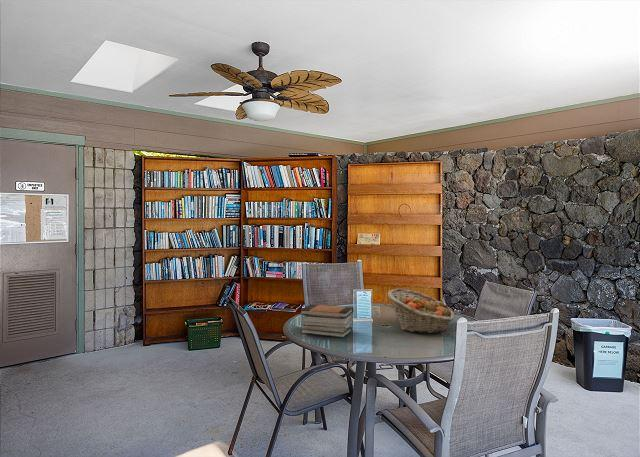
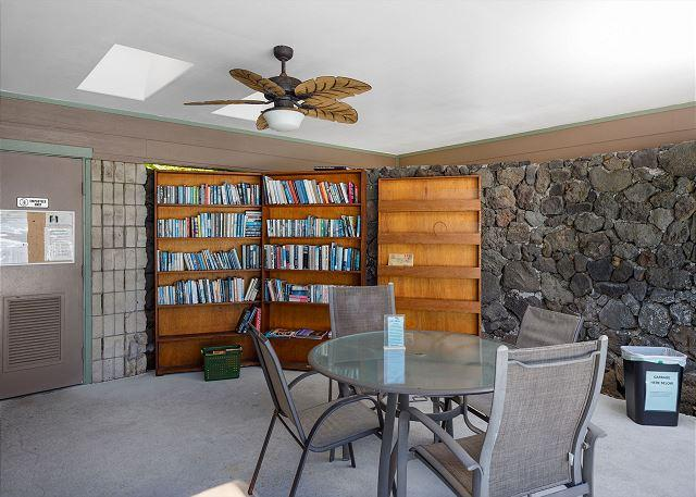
- book stack [299,304,354,339]
- fruit basket [387,288,455,334]
